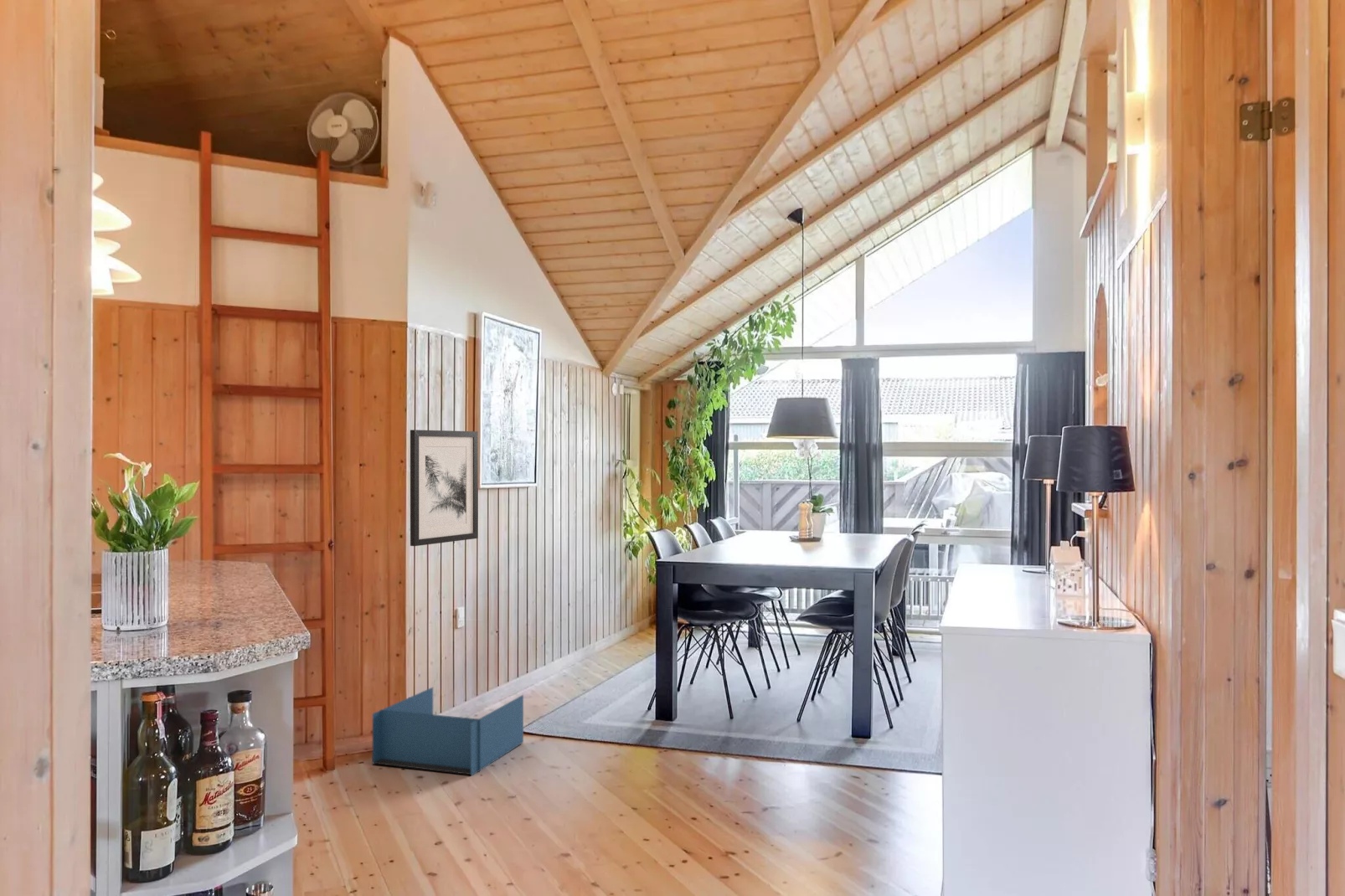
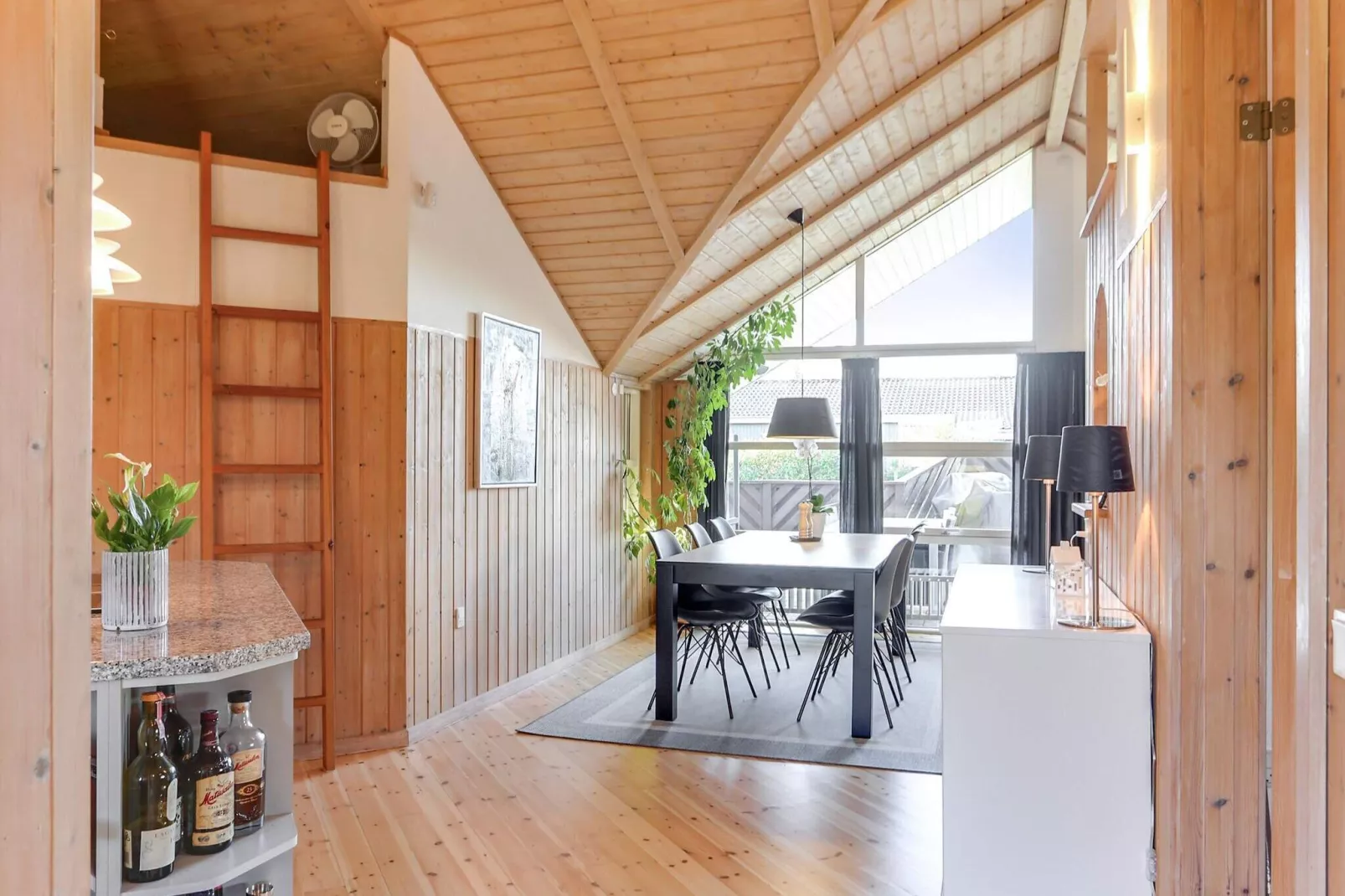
- storage bin [371,687,524,777]
- wall art [410,429,479,547]
